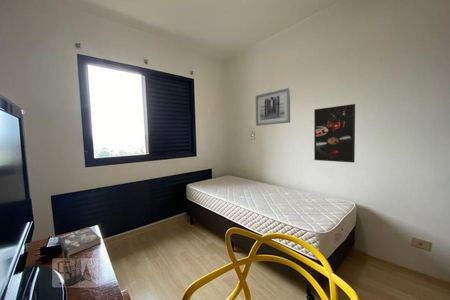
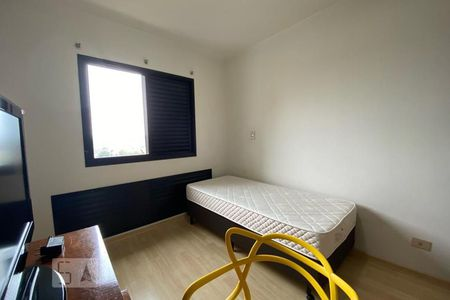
- pencil holder [62,255,83,287]
- wall art [255,87,291,127]
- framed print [313,103,356,164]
- book [57,226,102,257]
